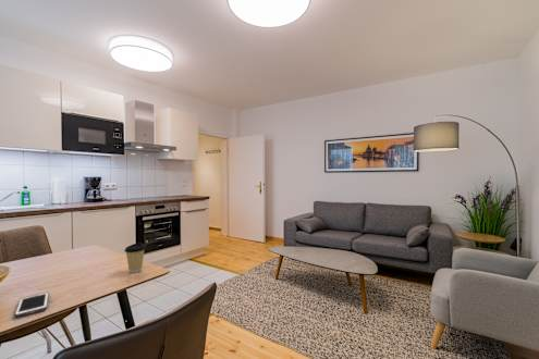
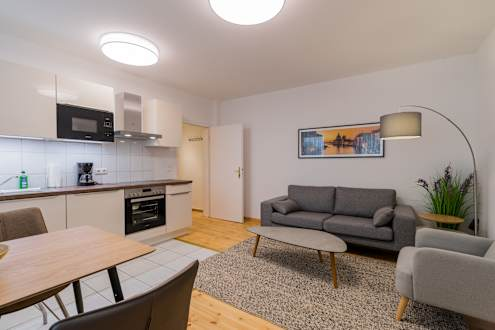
- coffee cup [123,243,147,273]
- cell phone [14,292,50,318]
